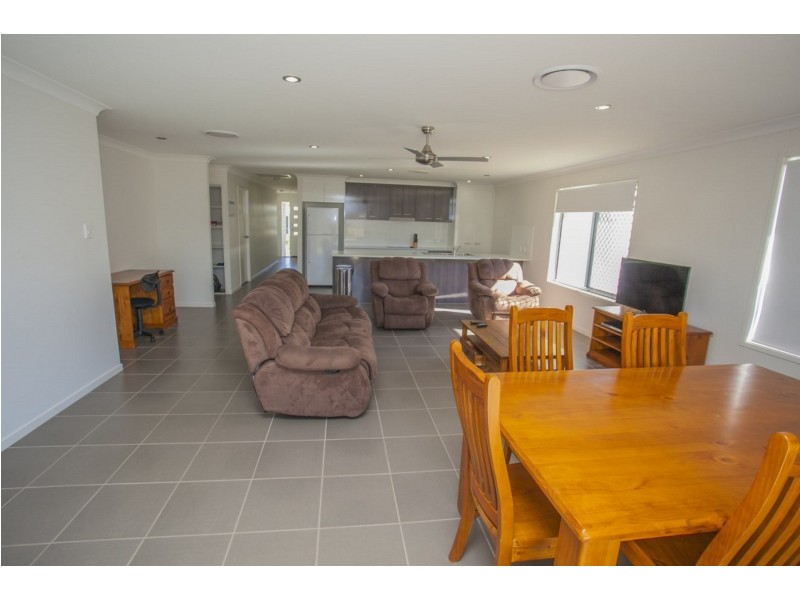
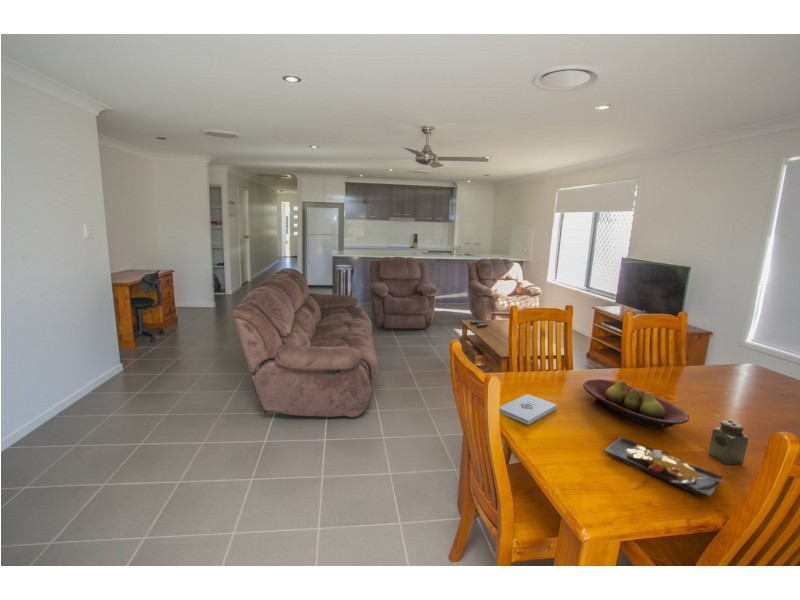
+ salt shaker [708,419,749,466]
+ fruit bowl [582,378,690,430]
+ plate [603,436,725,497]
+ notepad [499,393,558,426]
